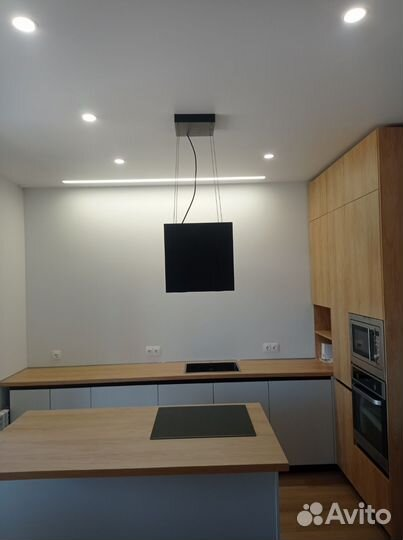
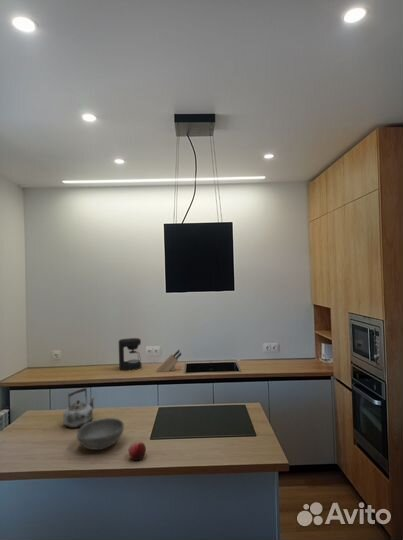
+ coffee maker [118,337,142,372]
+ kettle [62,386,96,429]
+ apple [128,441,147,461]
+ bowl [76,417,125,451]
+ knife block [156,349,182,373]
